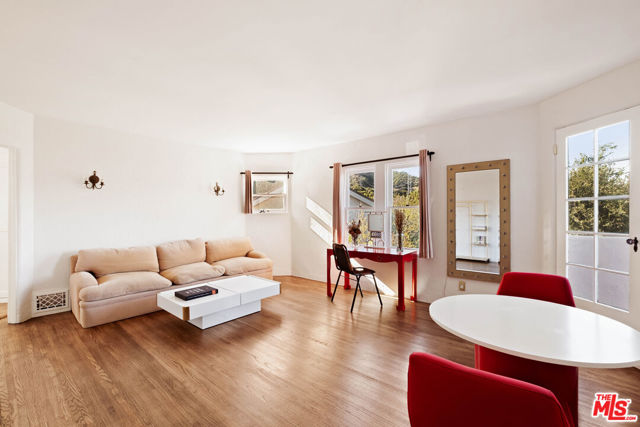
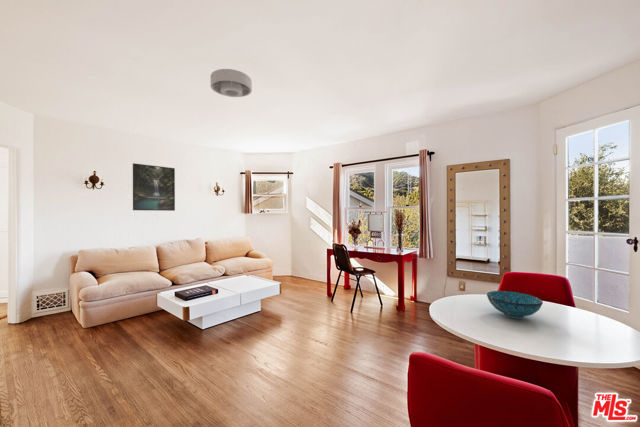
+ ceiling light [210,68,253,98]
+ decorative bowl [486,290,544,320]
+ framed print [132,162,176,212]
